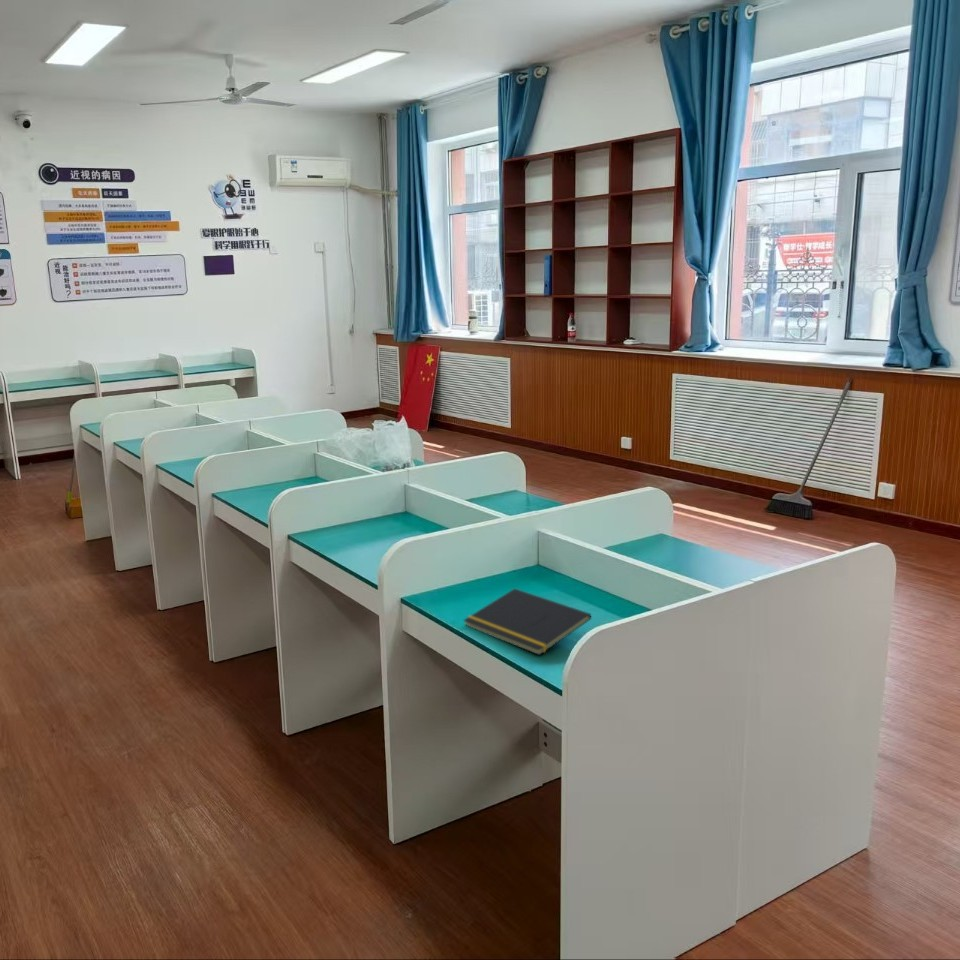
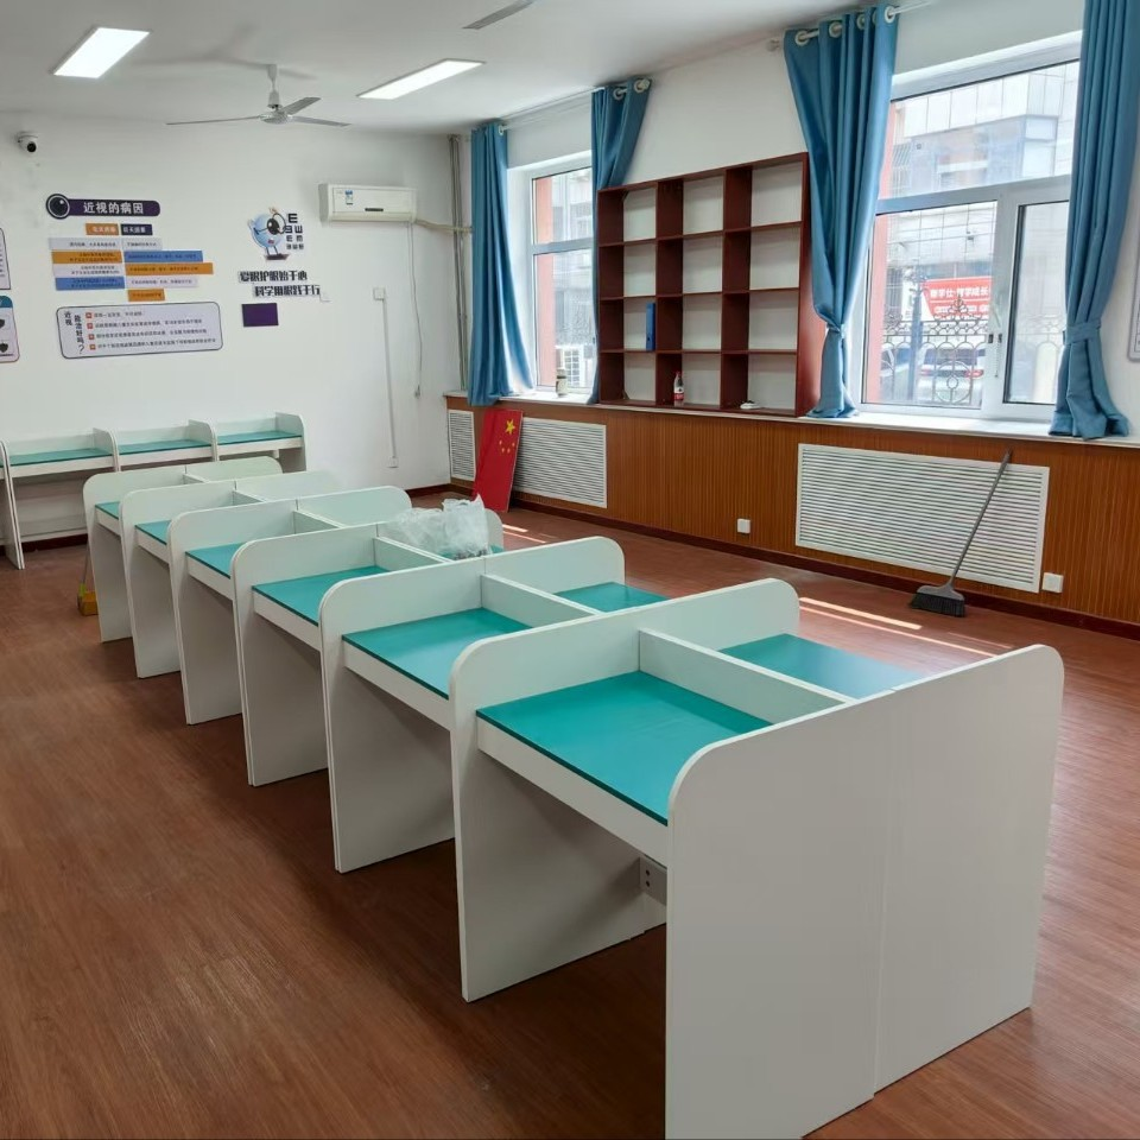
- notepad [462,587,592,656]
